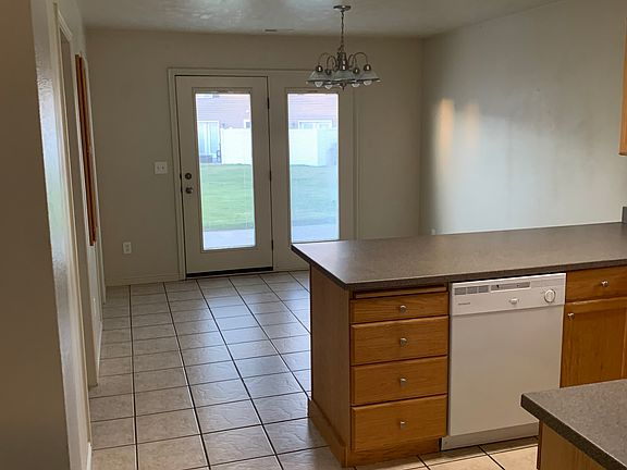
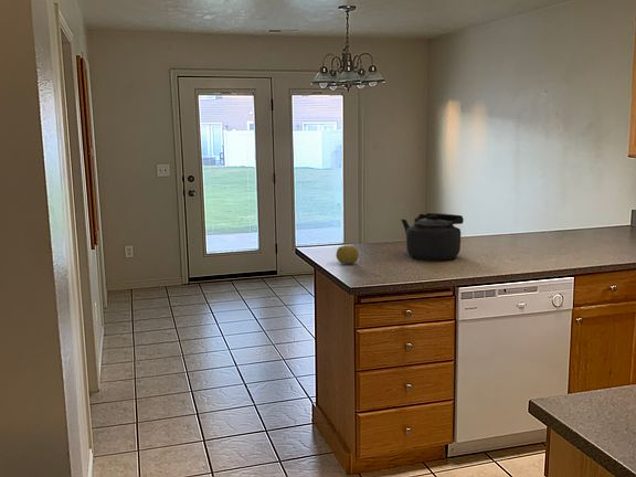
+ kettle [400,212,465,261]
+ fruit [335,244,360,265]
